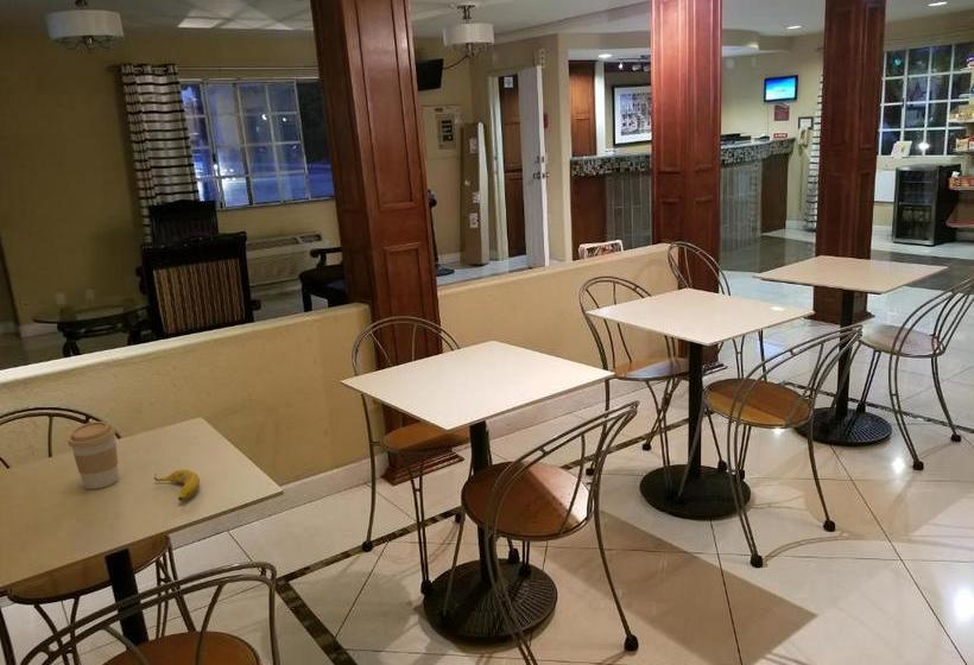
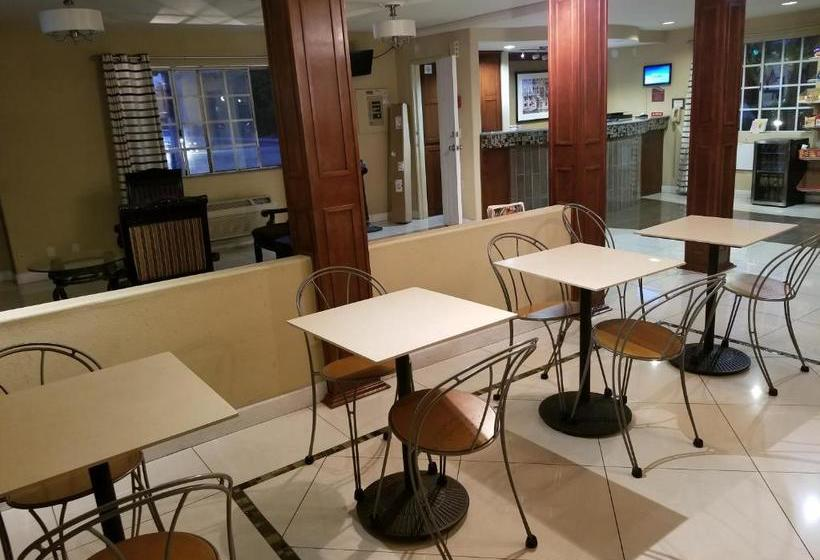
- banana [153,468,201,501]
- coffee cup [67,420,120,490]
